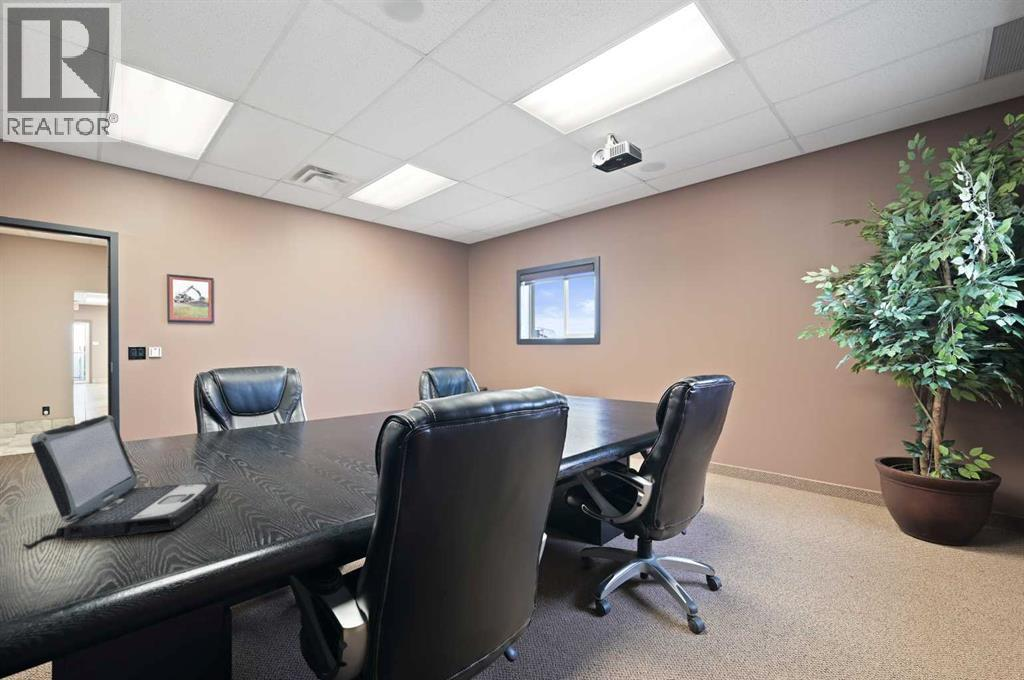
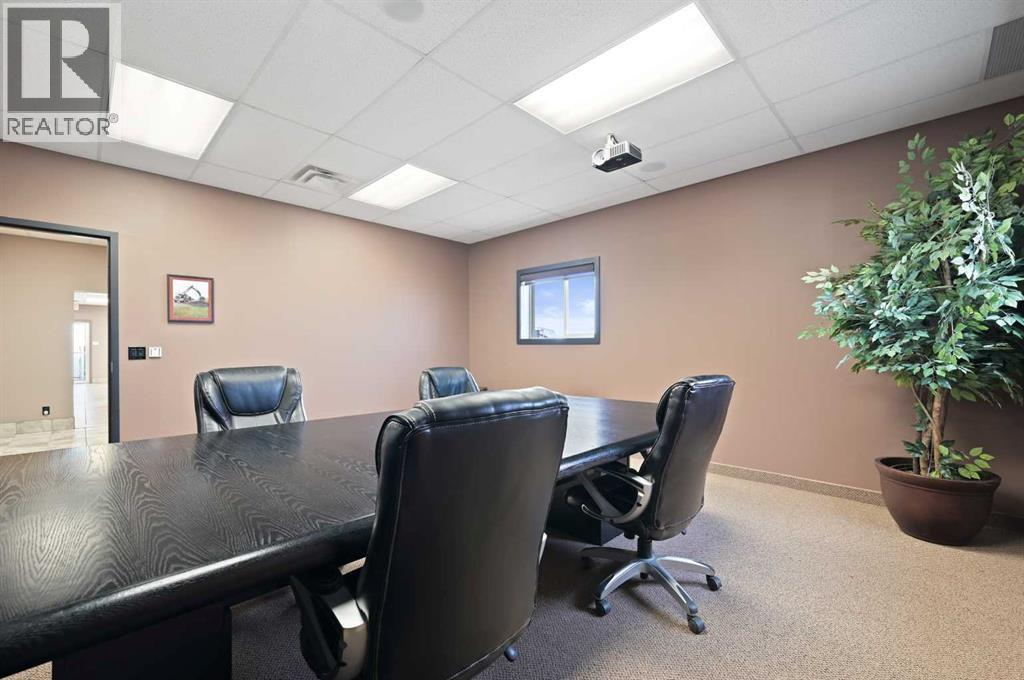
- laptop [22,414,220,551]
